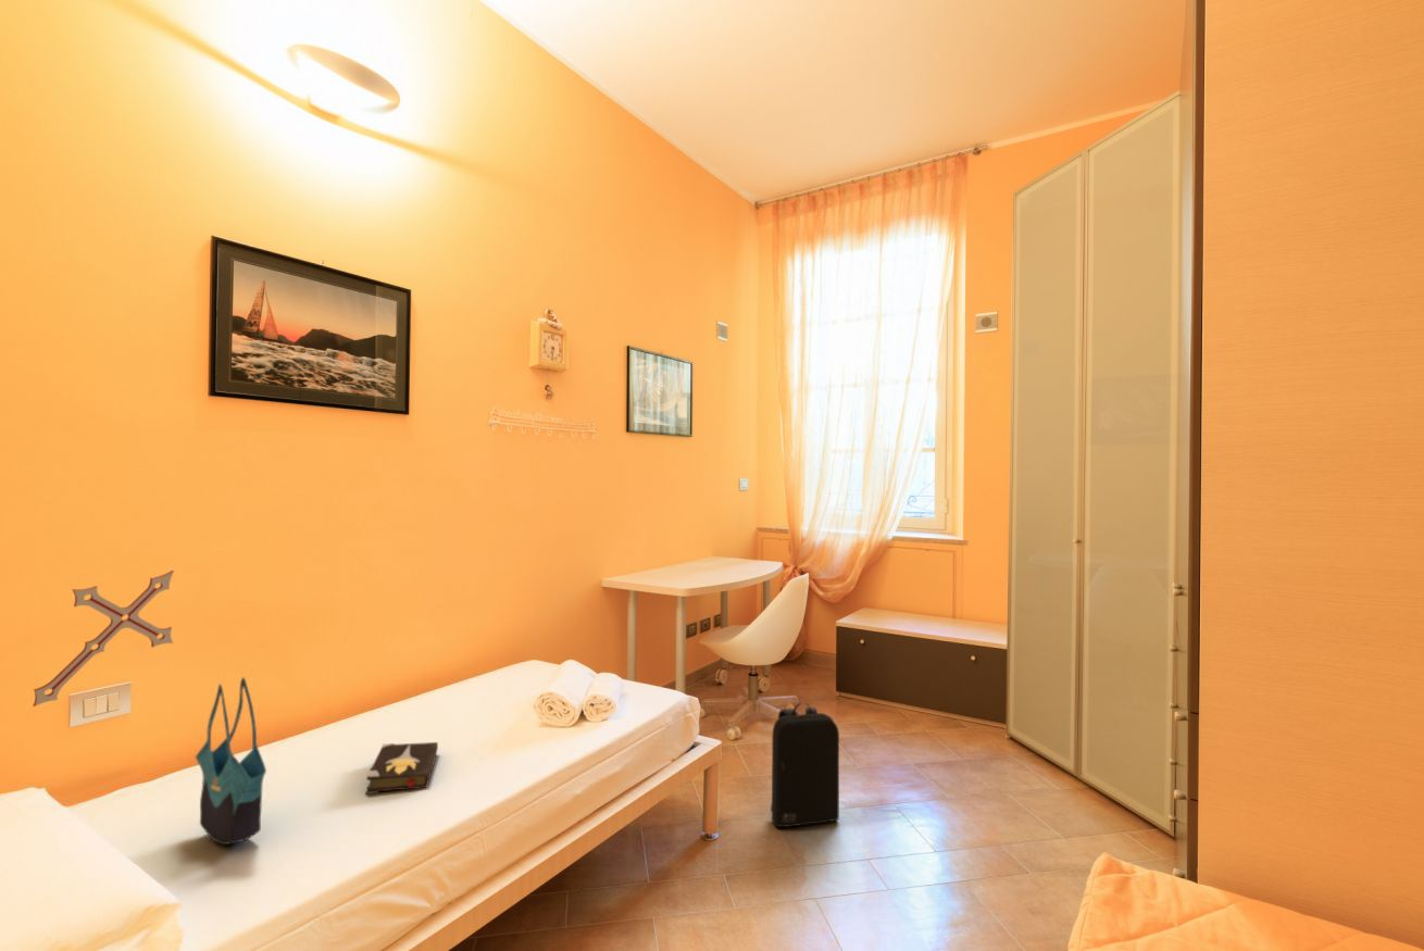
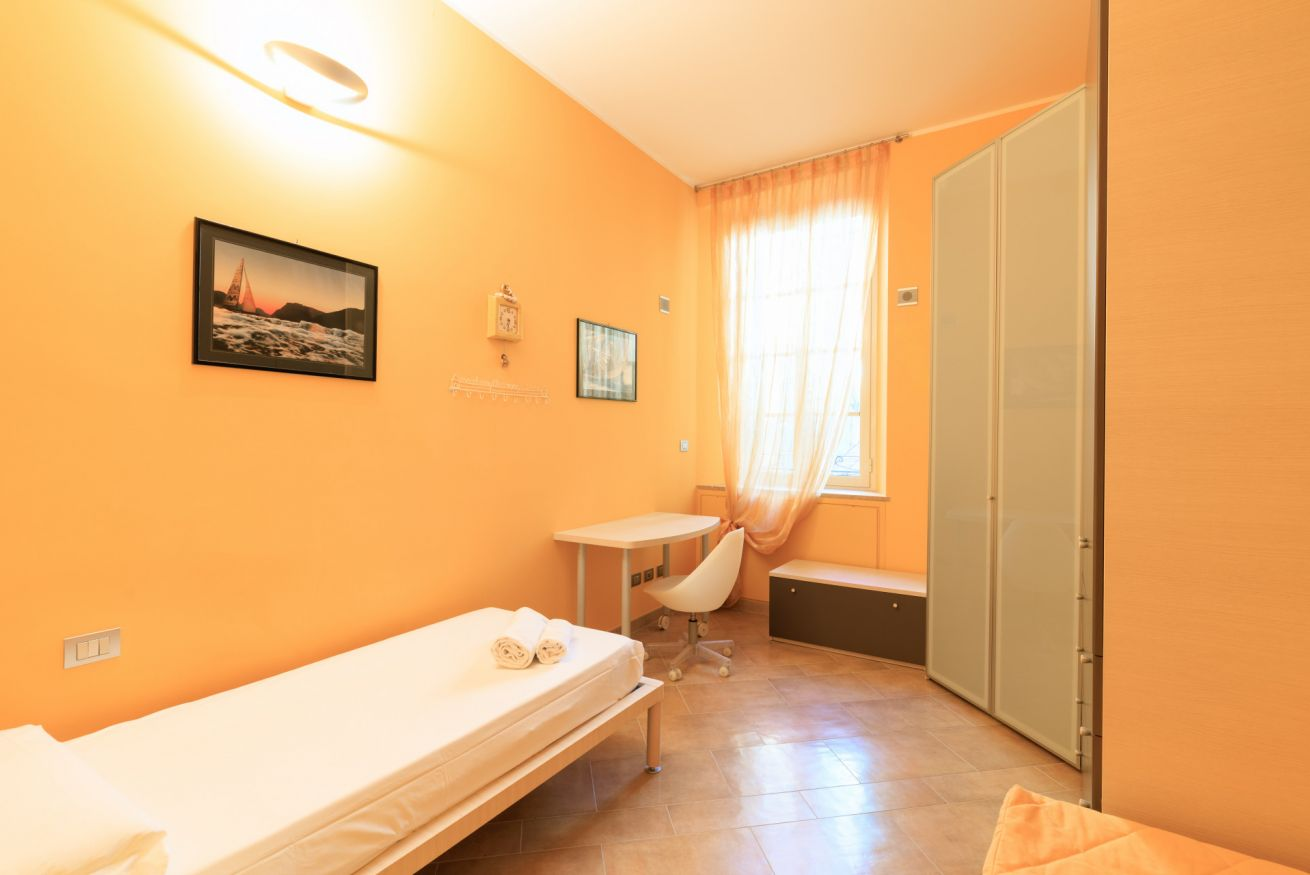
- tote bag [195,676,267,846]
- hardback book [364,741,439,796]
- backpack [770,701,840,828]
- decorative cross [33,570,175,708]
